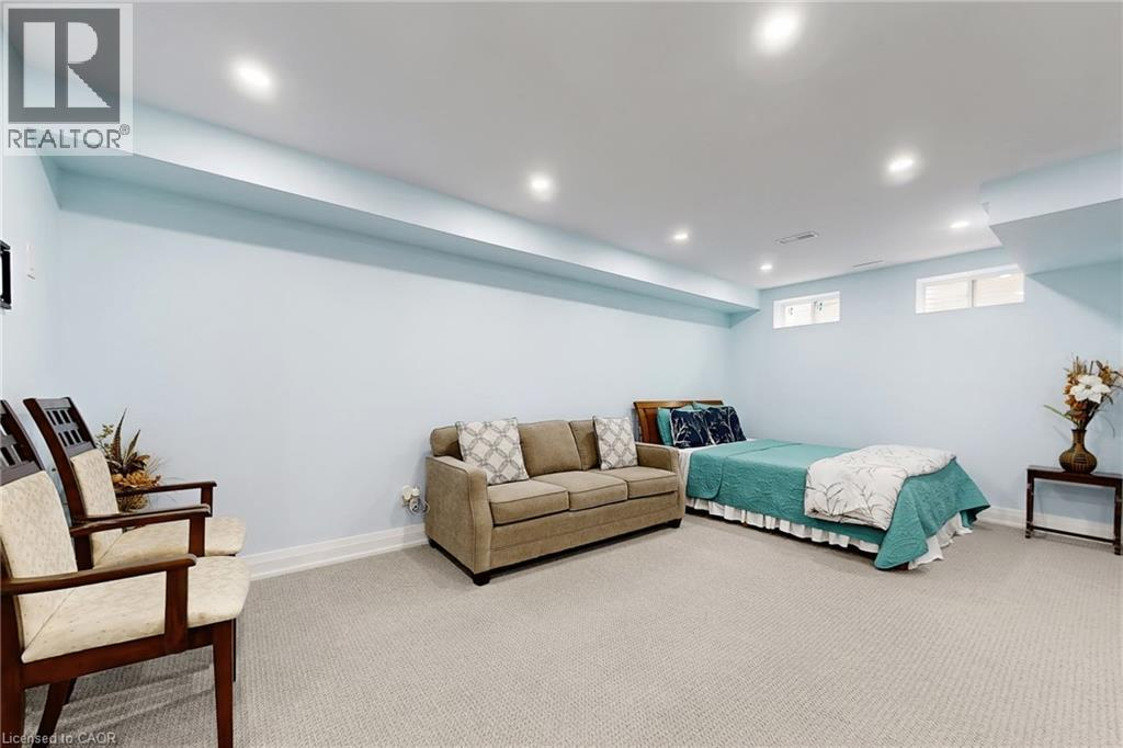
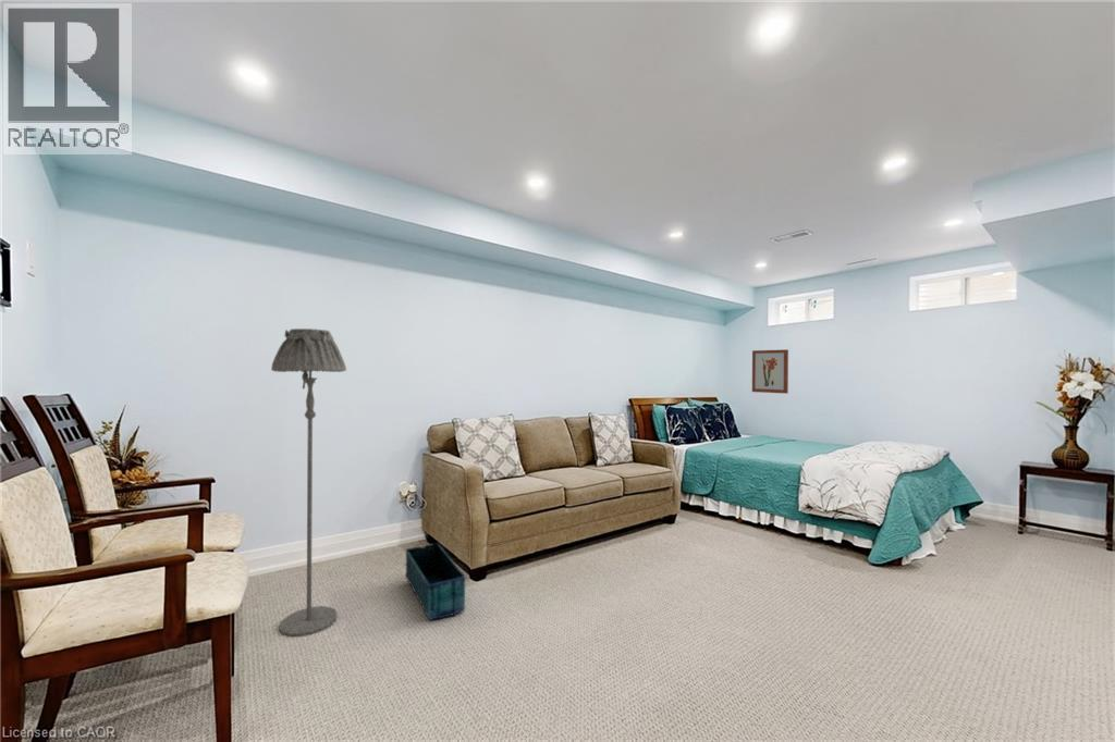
+ floor lamp [270,327,347,638]
+ wall art [751,348,789,395]
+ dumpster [404,542,467,621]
